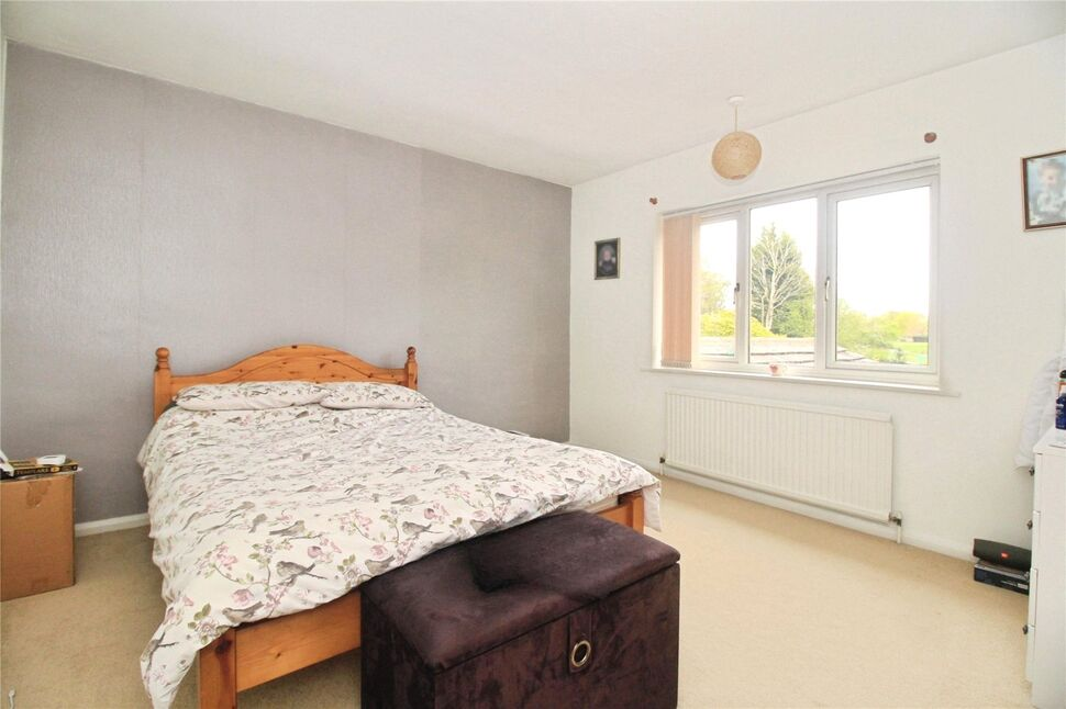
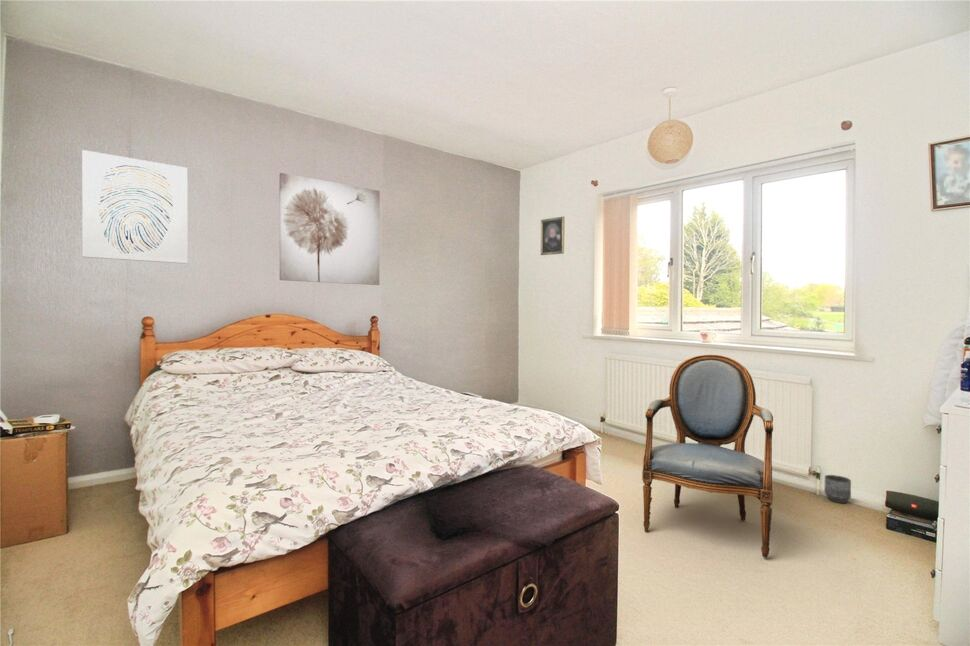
+ wall art [81,149,189,265]
+ wall art [279,172,381,286]
+ armchair [641,354,774,559]
+ planter [823,474,852,504]
